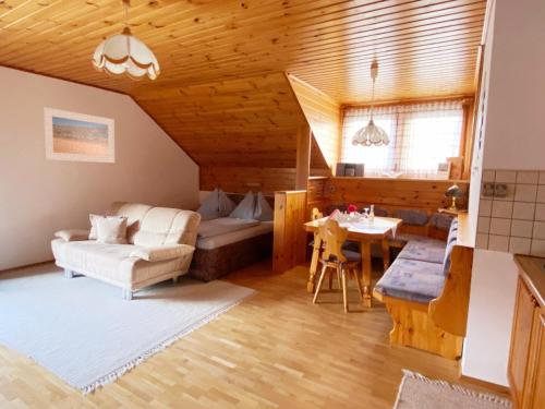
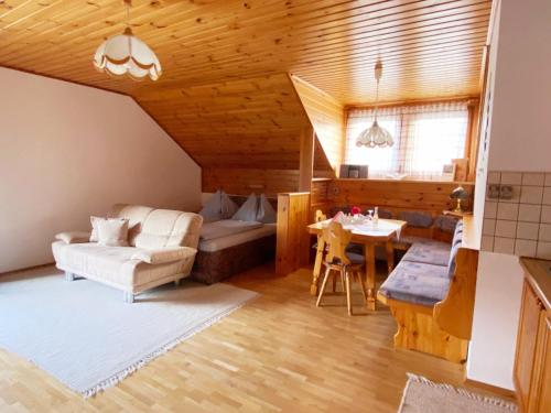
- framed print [41,106,116,164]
